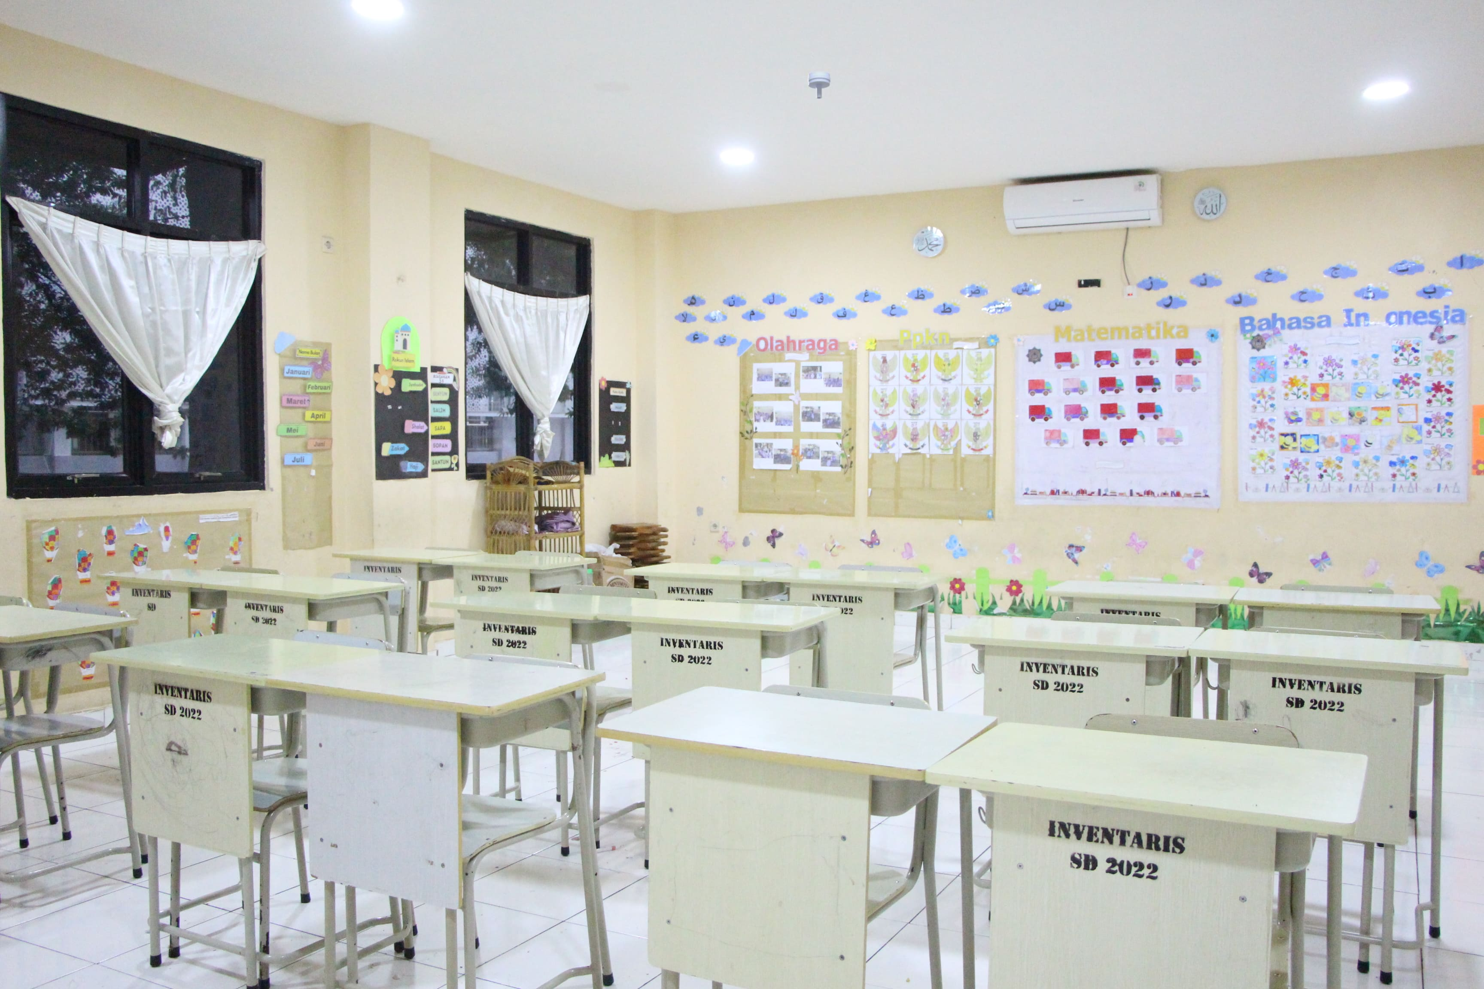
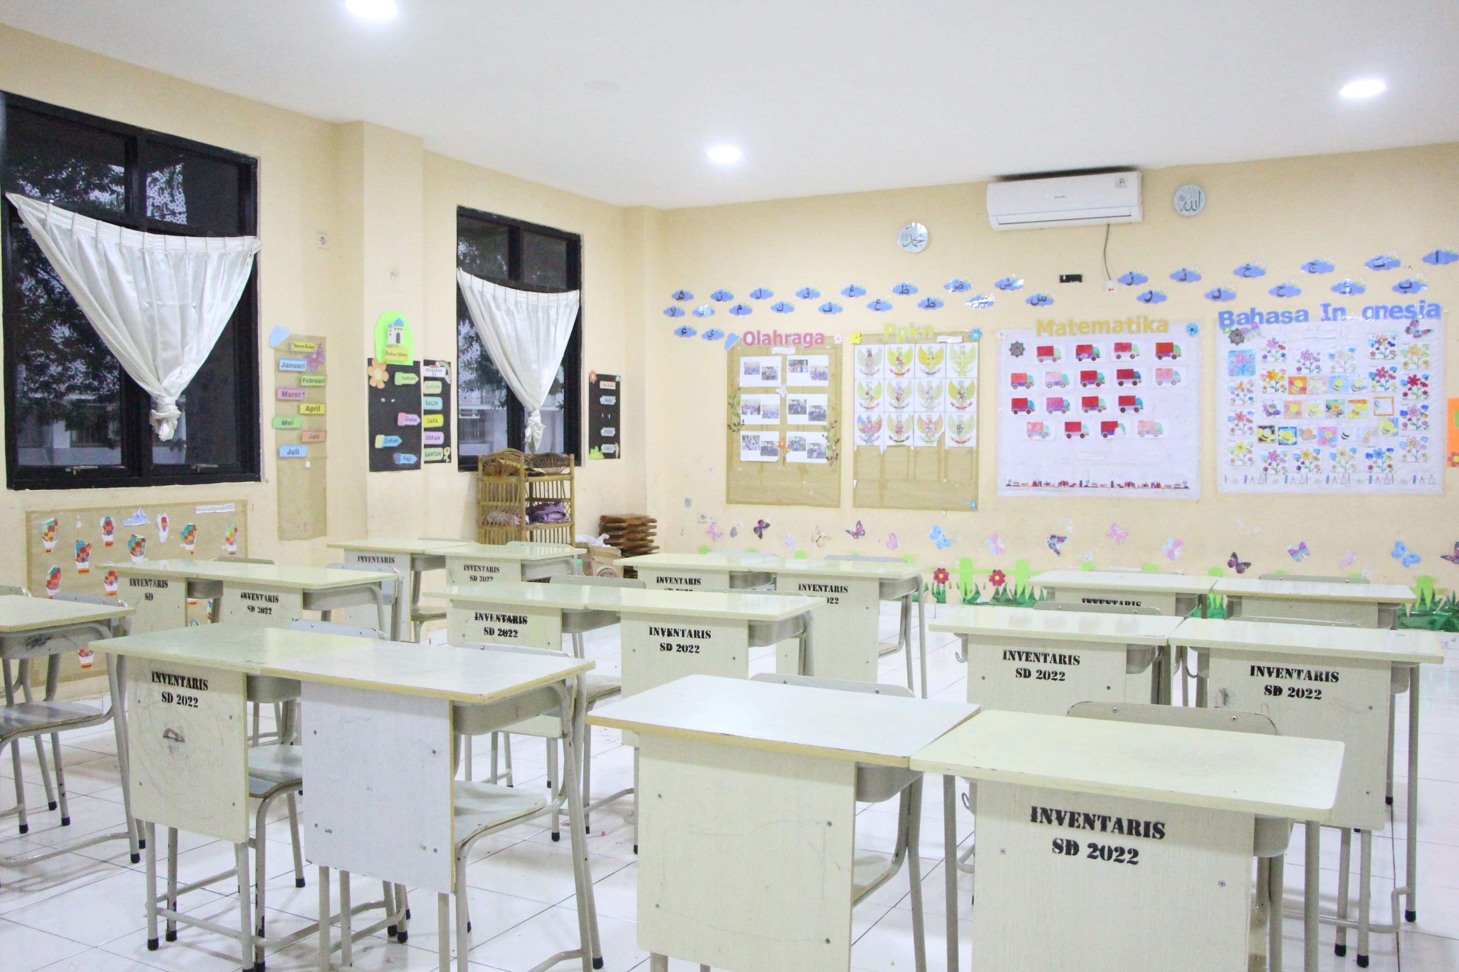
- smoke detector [807,71,830,99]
